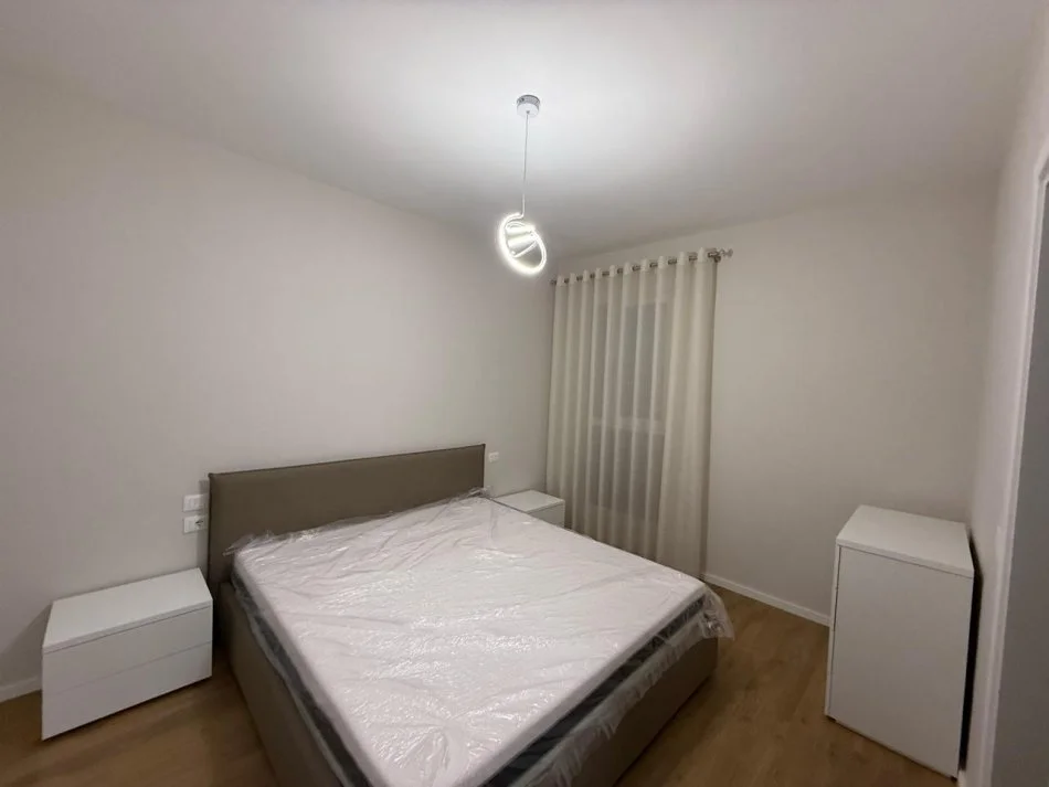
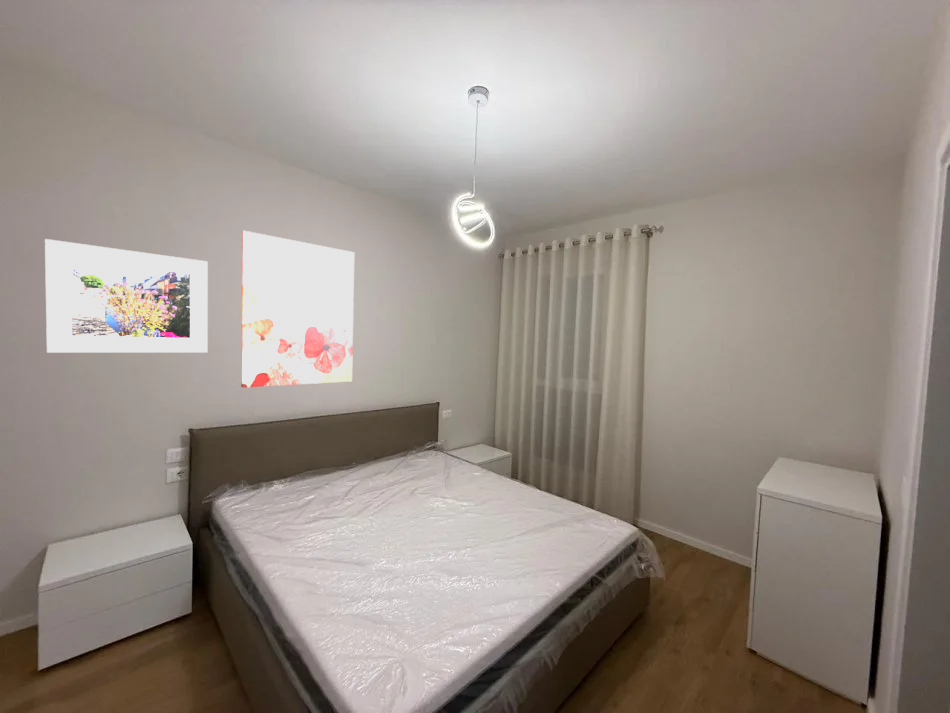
+ wall art [240,230,355,389]
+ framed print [44,238,209,354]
